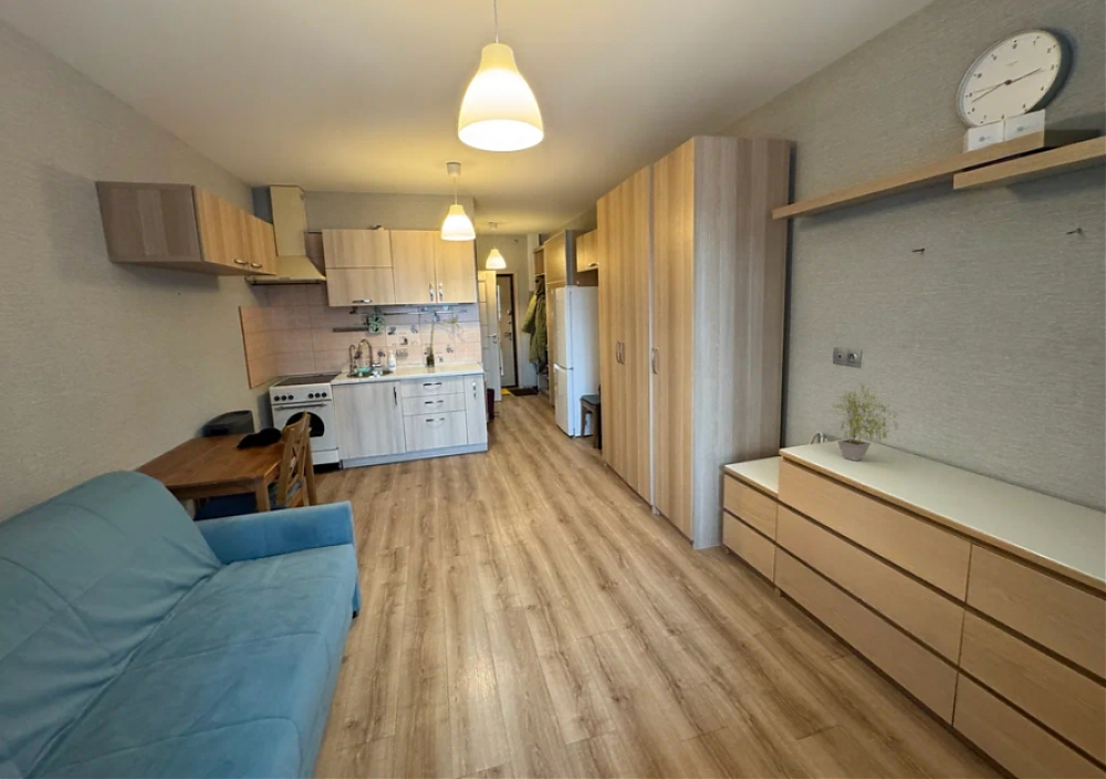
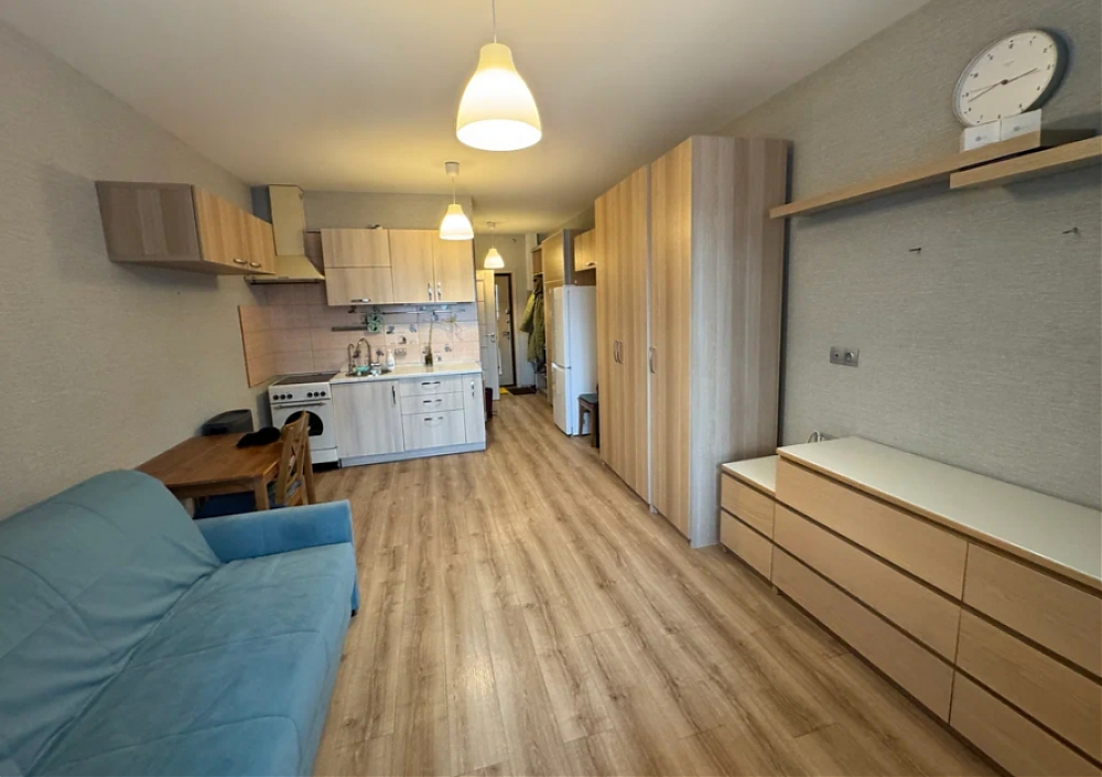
- potted plant [828,382,899,462]
